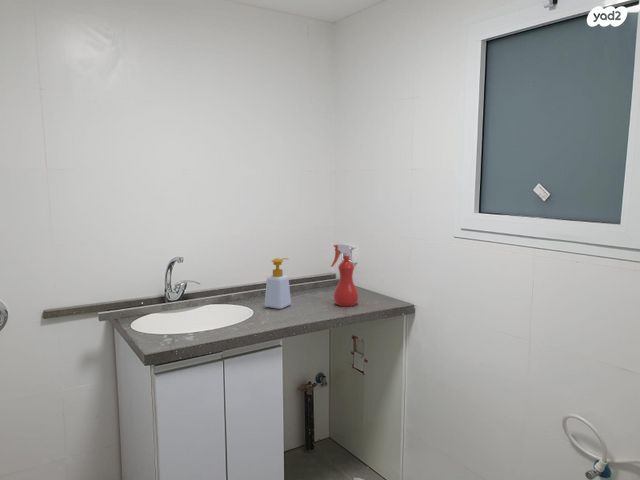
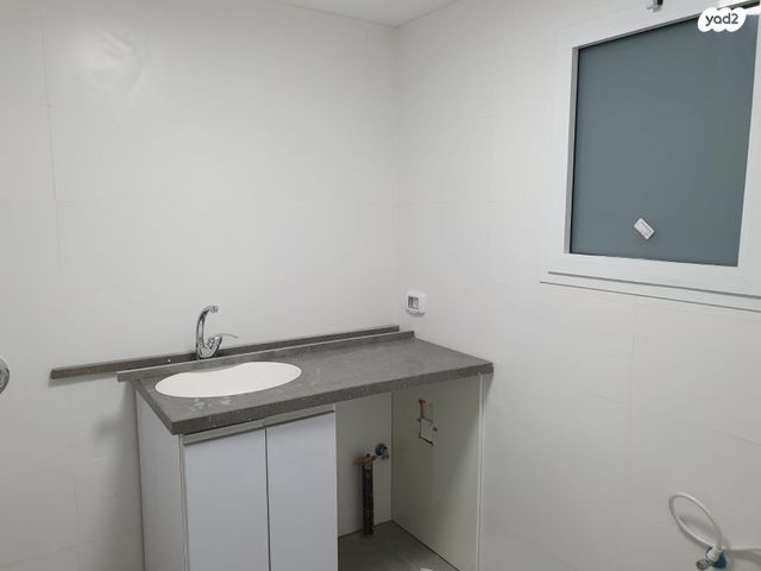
- soap bottle [264,257,292,310]
- spray bottle [330,243,359,307]
